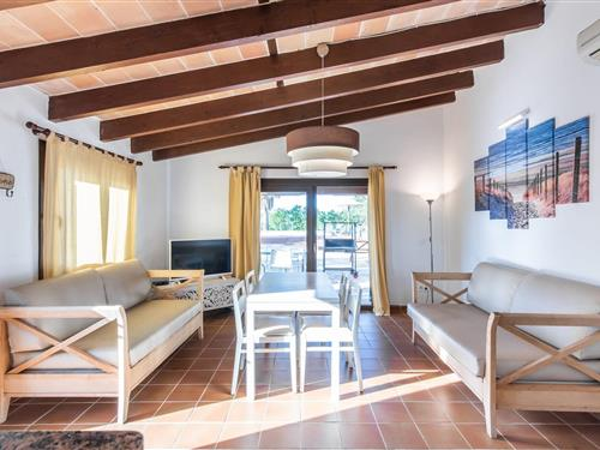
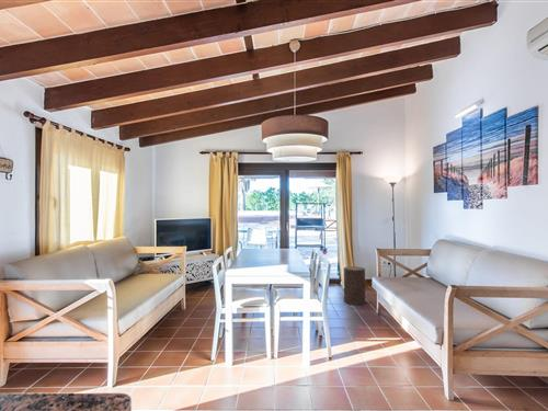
+ stool [343,265,366,306]
